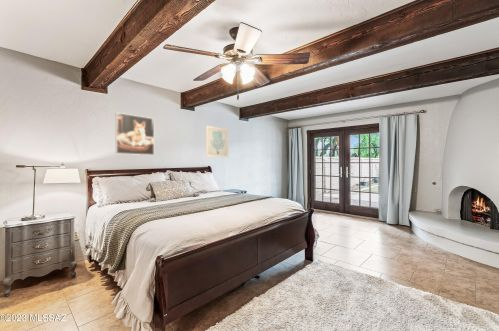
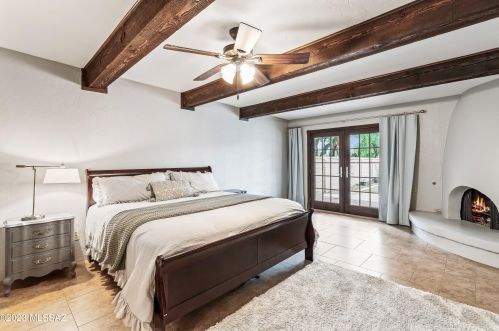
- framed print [115,112,155,156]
- wall art [205,125,229,158]
